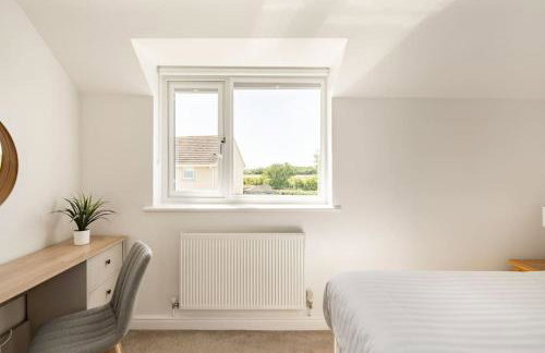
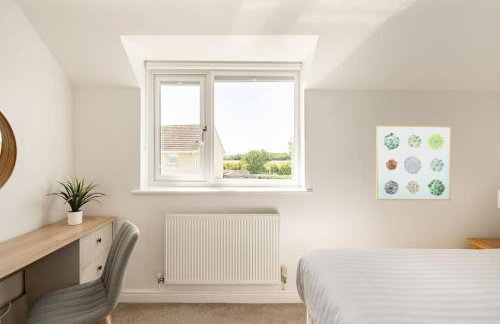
+ wall art [375,125,452,202]
